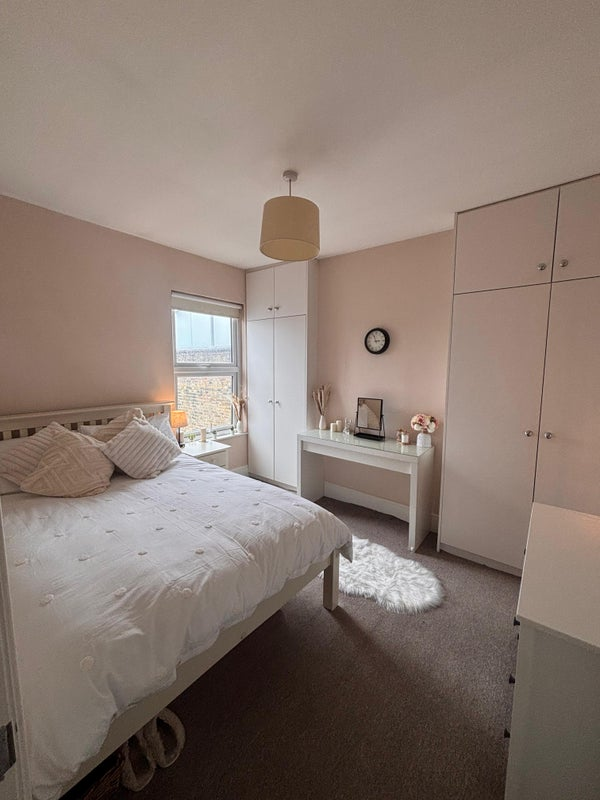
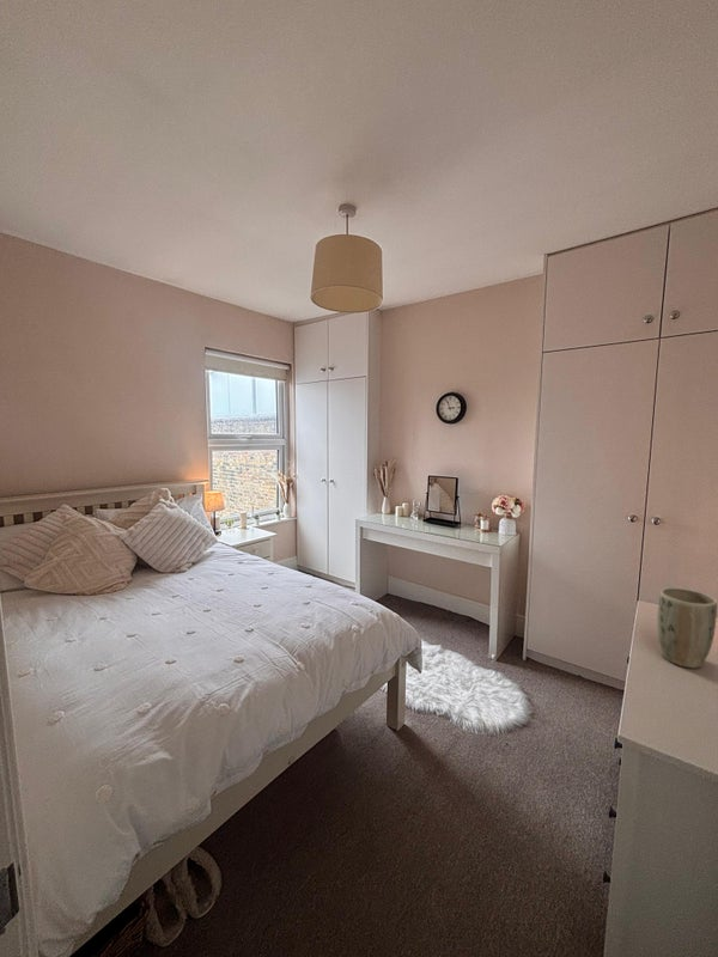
+ plant pot [656,586,718,670]
